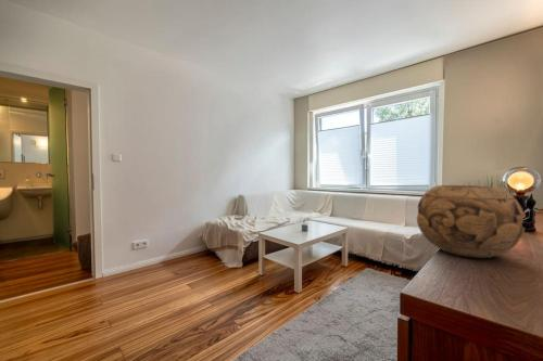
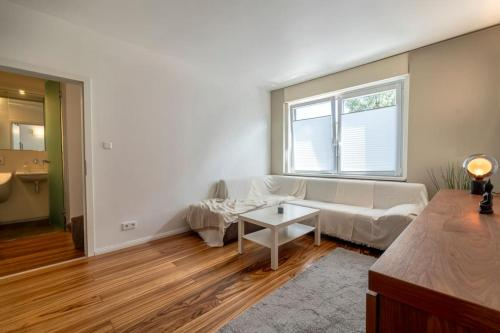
- decorative bowl [416,184,526,259]
